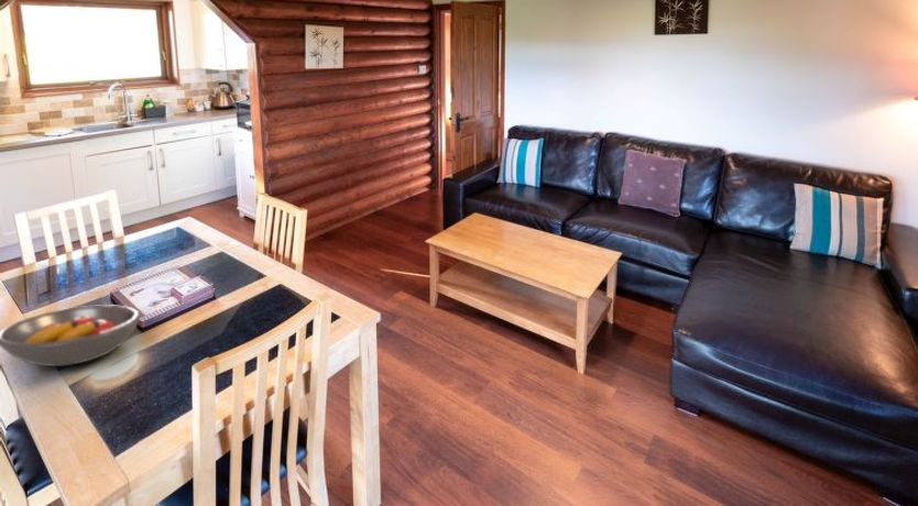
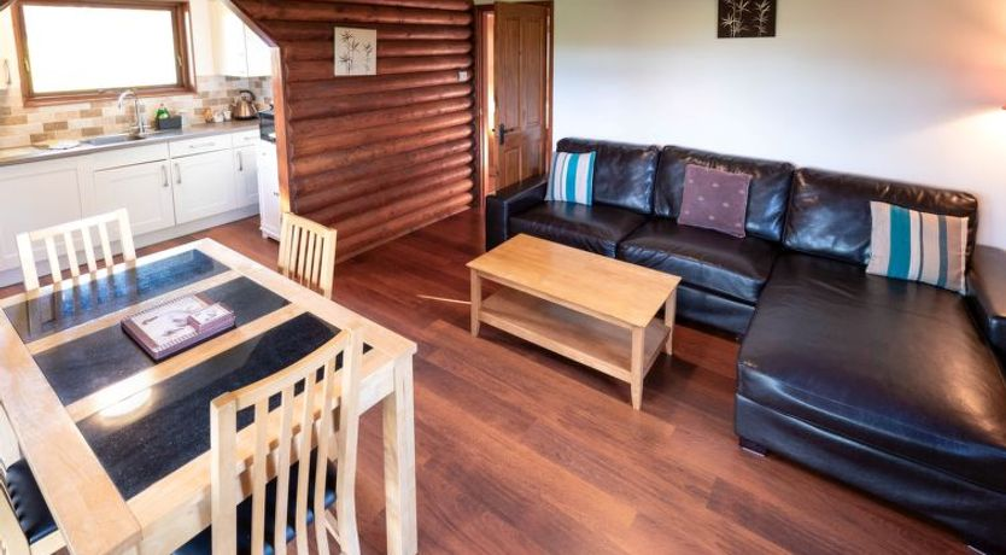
- fruit bowl [0,304,142,367]
